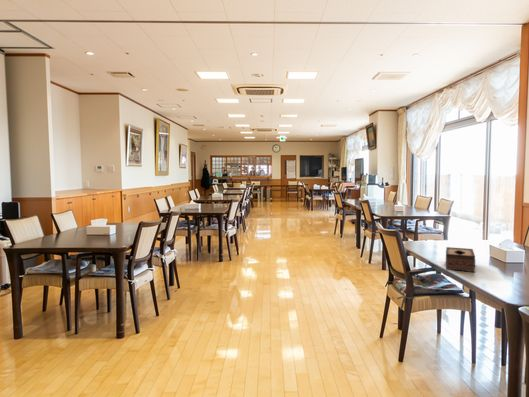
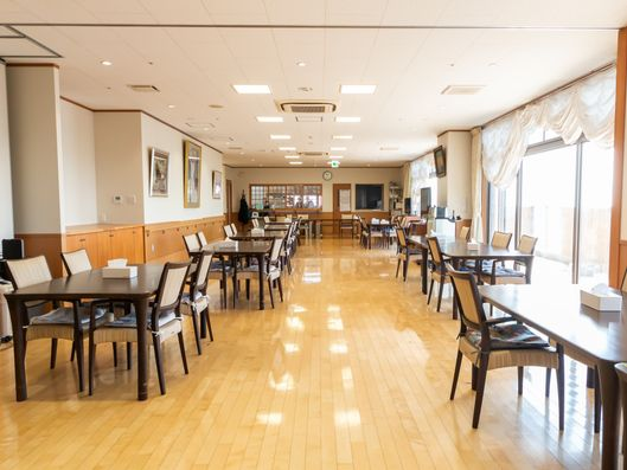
- tissue box [445,246,476,273]
